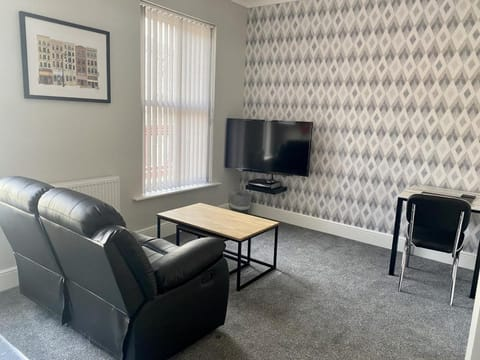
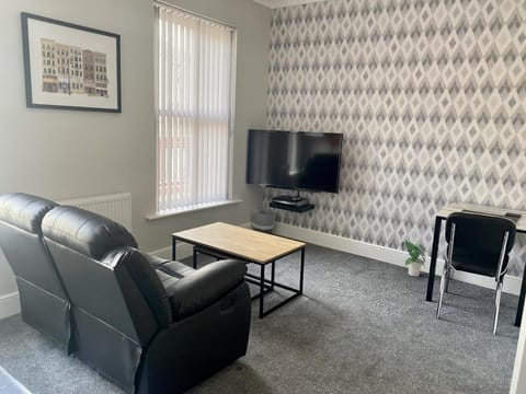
+ potted plant [400,239,427,277]
